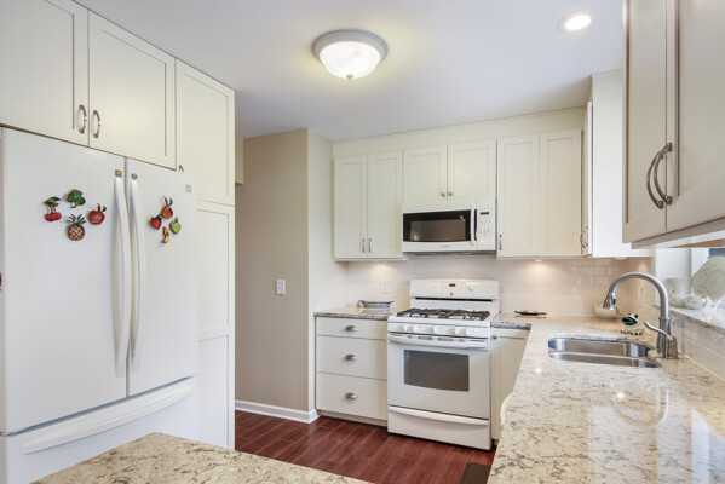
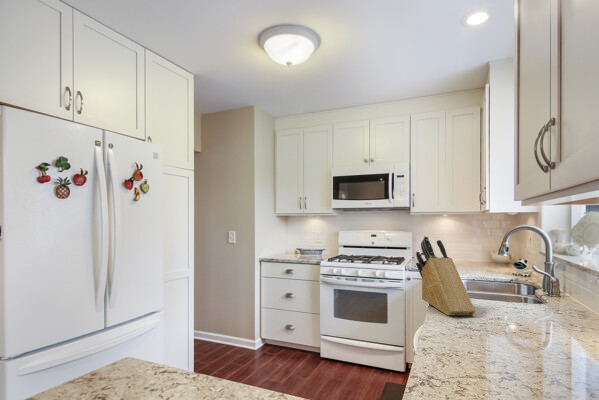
+ knife block [415,235,477,317]
